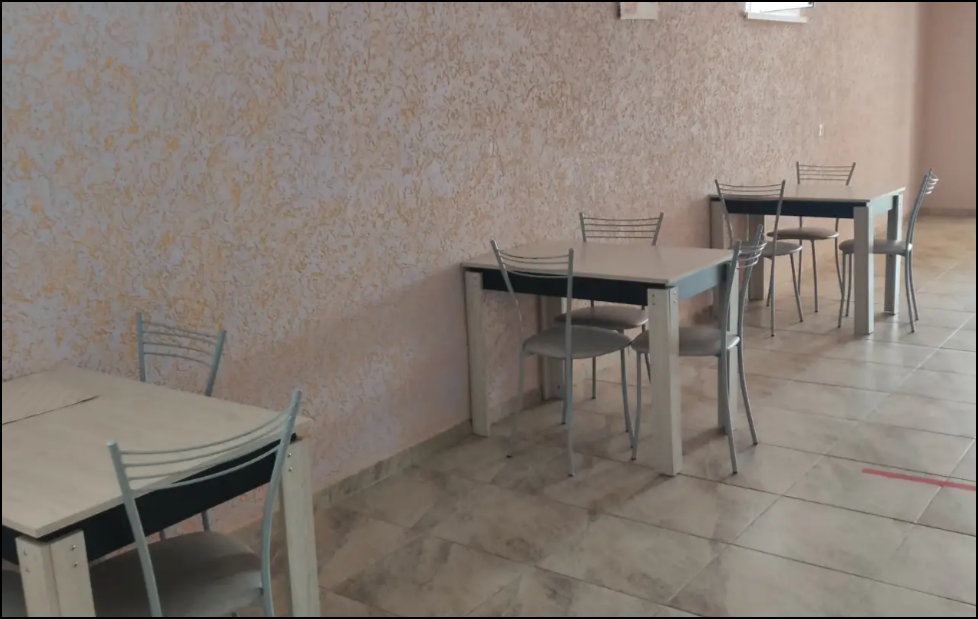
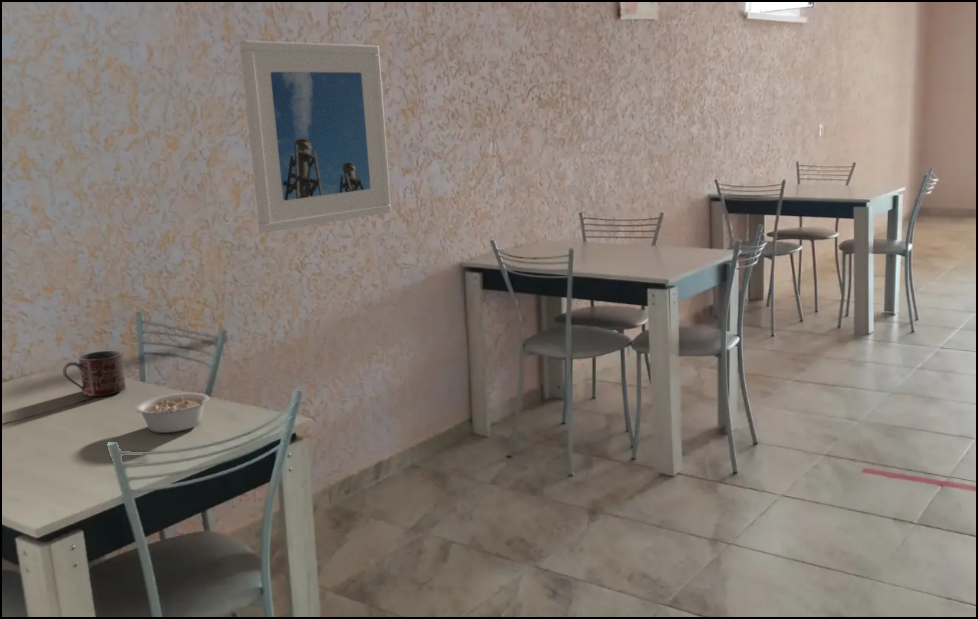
+ legume [134,392,216,434]
+ mug [62,350,127,397]
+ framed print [239,39,392,234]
